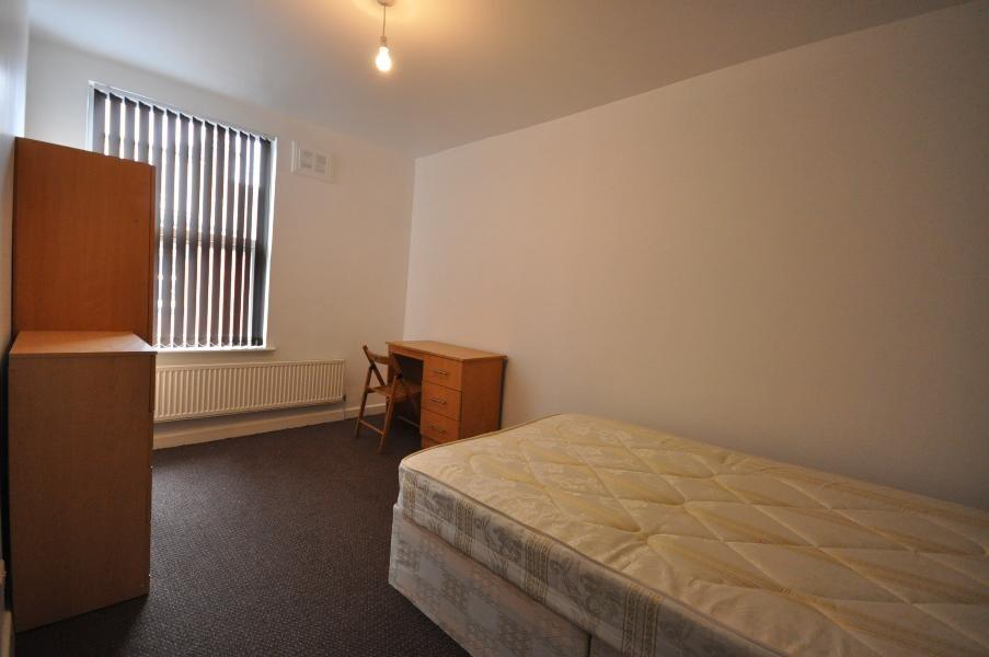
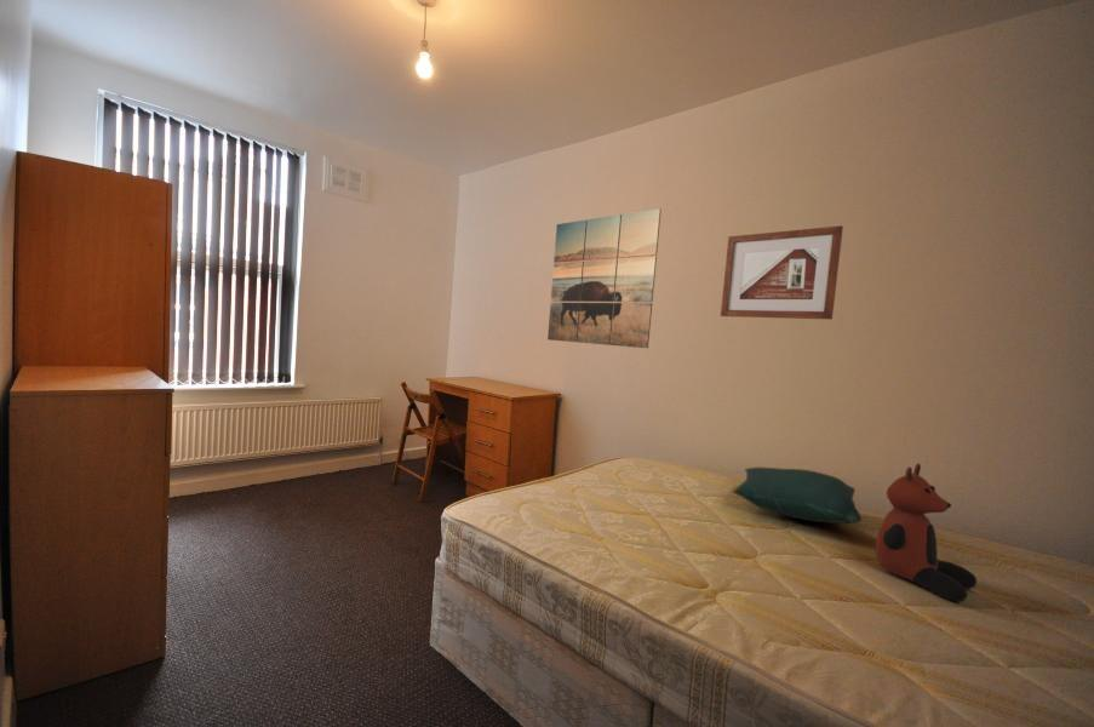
+ teddy bear [875,462,978,603]
+ pillow [732,466,863,525]
+ picture frame [720,224,844,321]
+ wall art [546,207,663,349]
